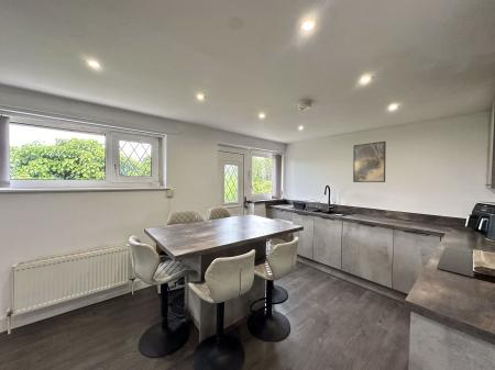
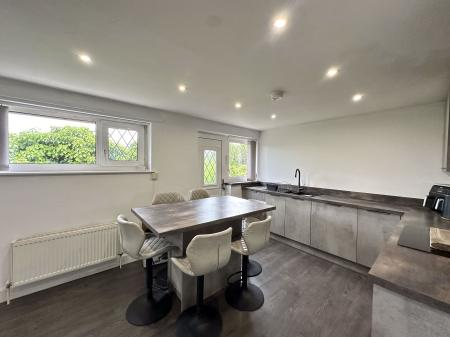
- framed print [352,141,387,183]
